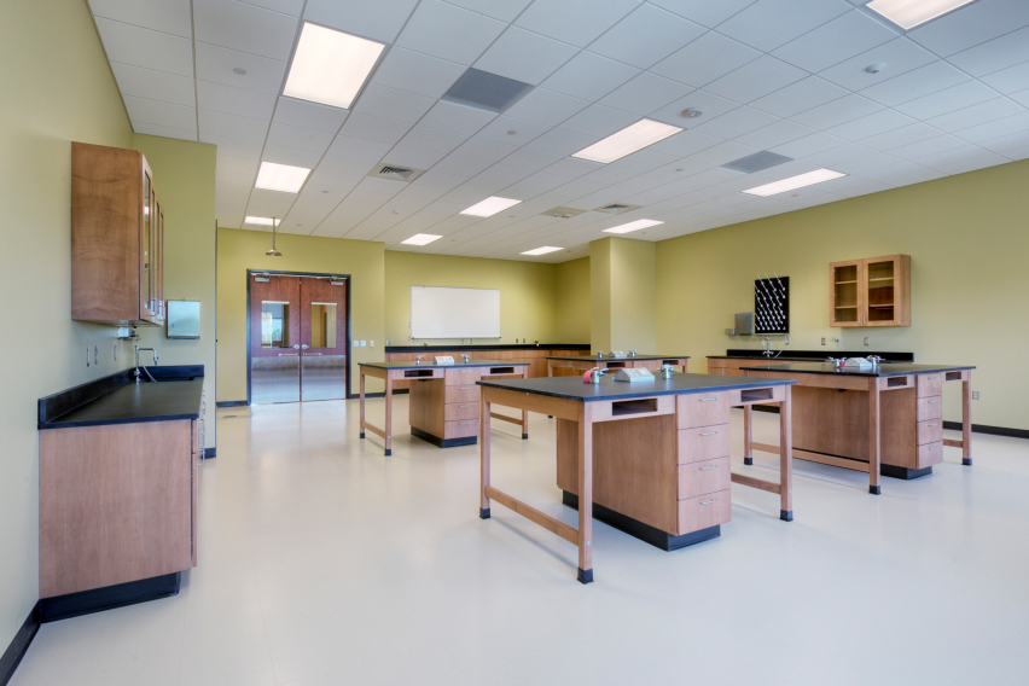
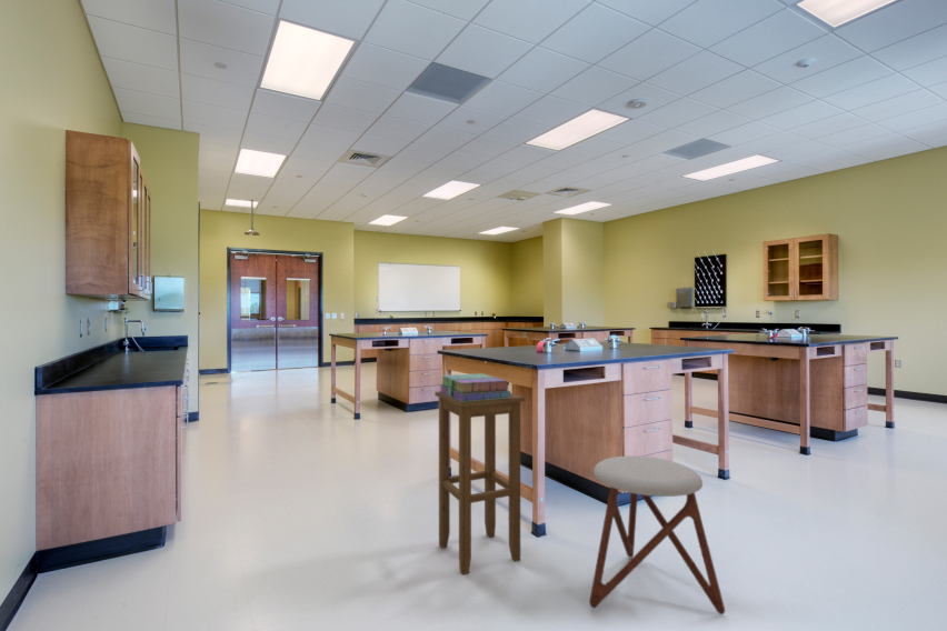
+ stool [433,391,526,575]
+ stool [588,454,726,615]
+ books [438,372,511,402]
